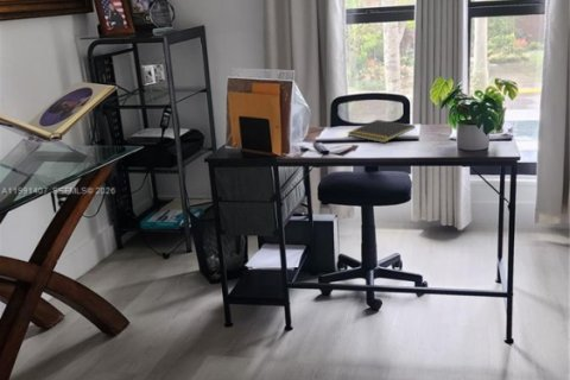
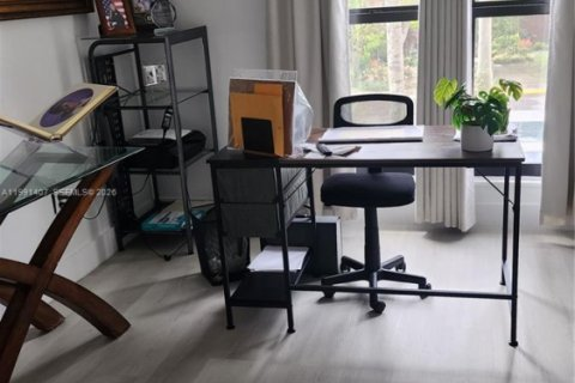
- notepad [347,119,417,144]
